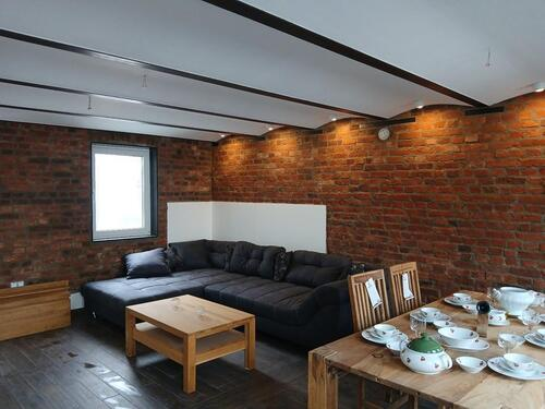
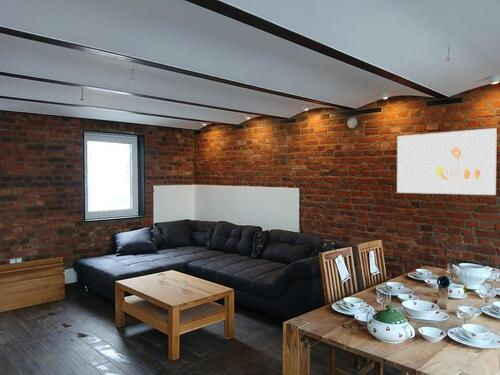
+ wall art [396,127,498,196]
